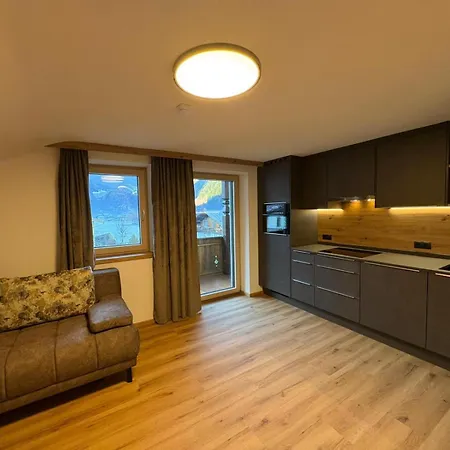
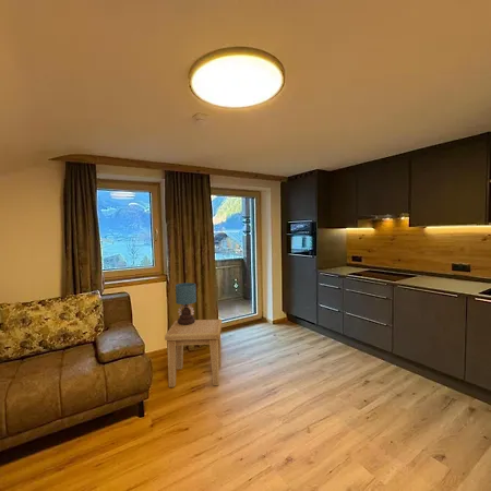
+ side table [164,319,223,388]
+ table lamp [175,282,197,325]
